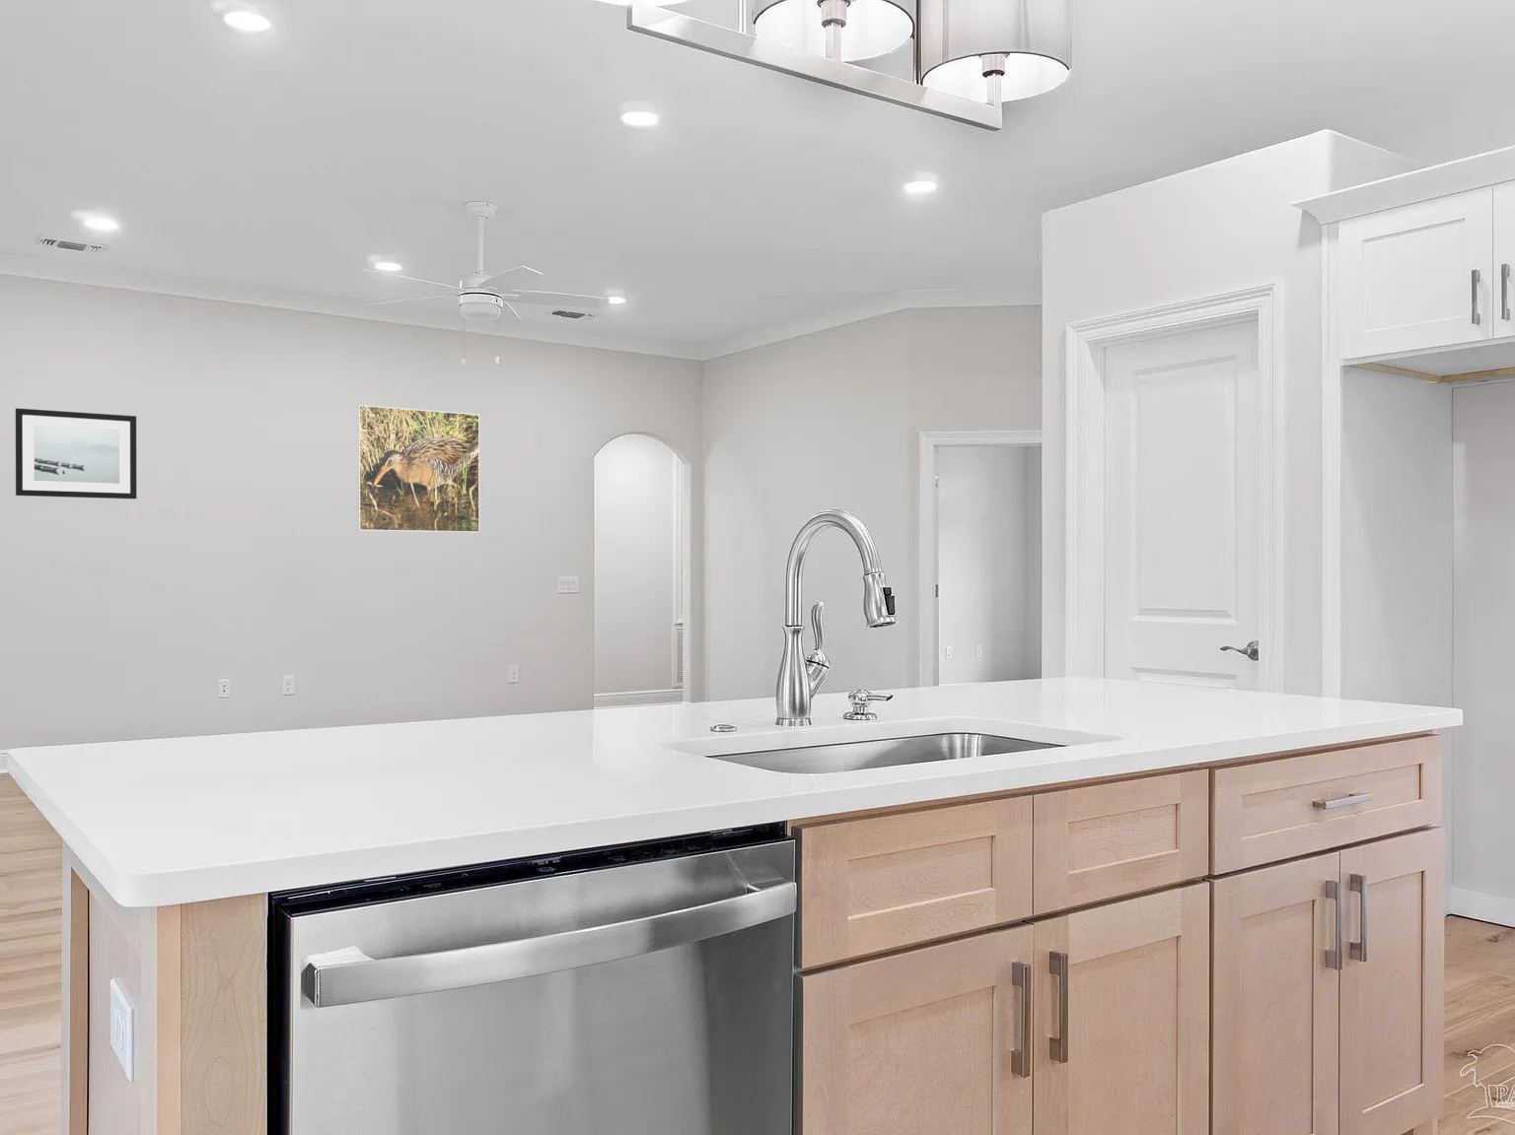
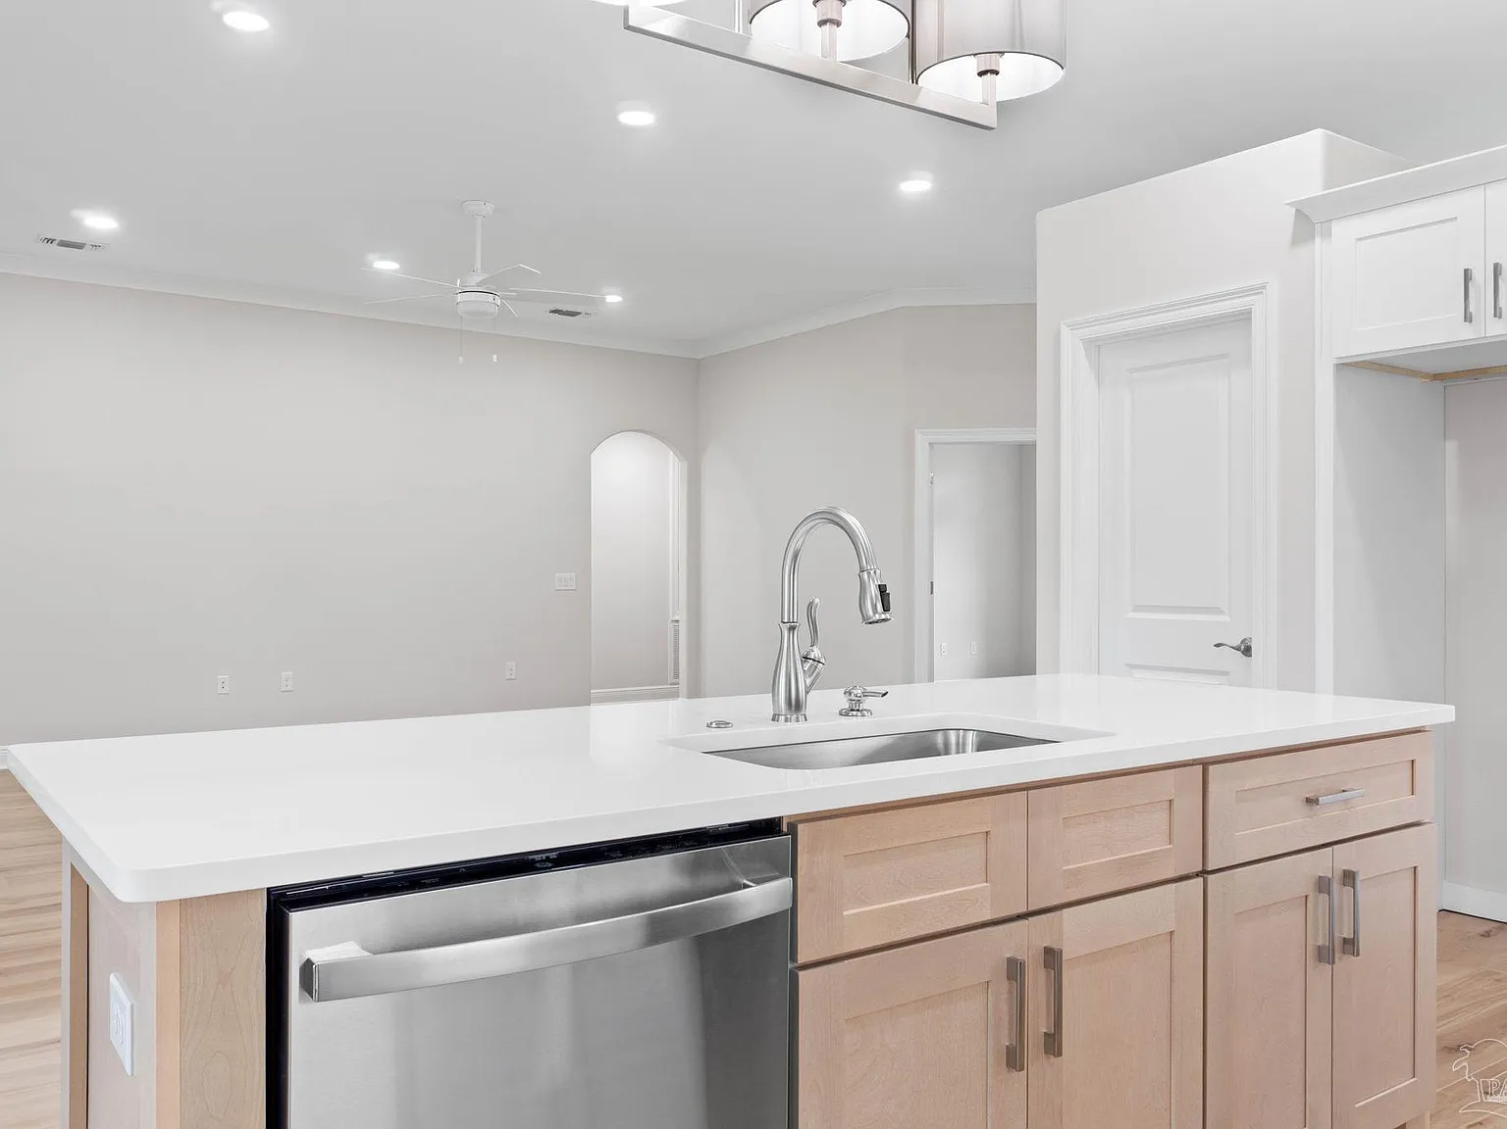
- wall art [14,407,137,500]
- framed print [357,404,481,533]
